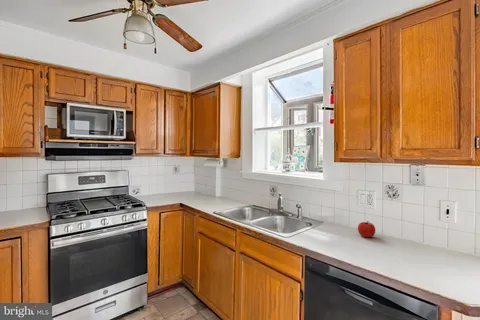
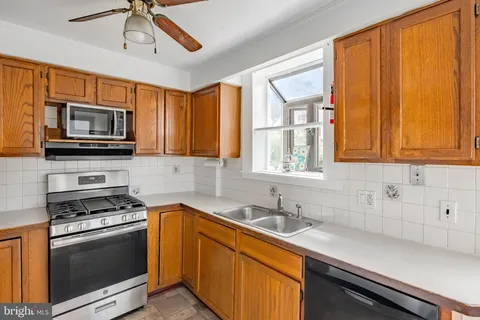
- apple [357,220,376,238]
